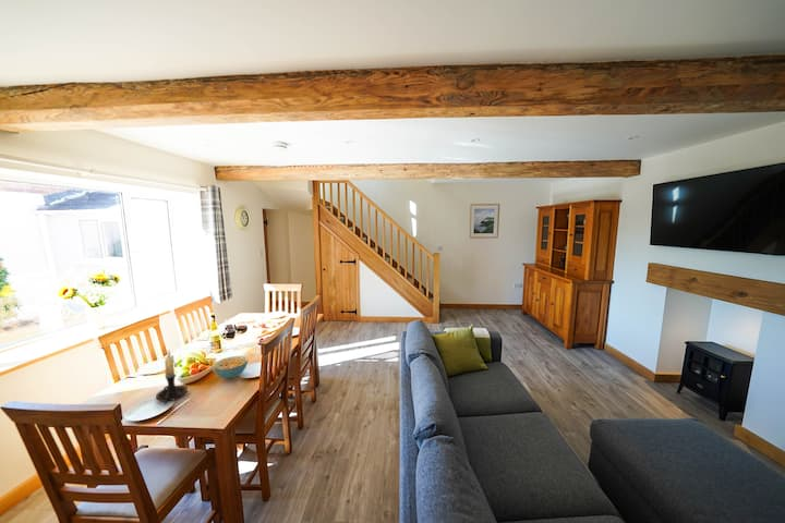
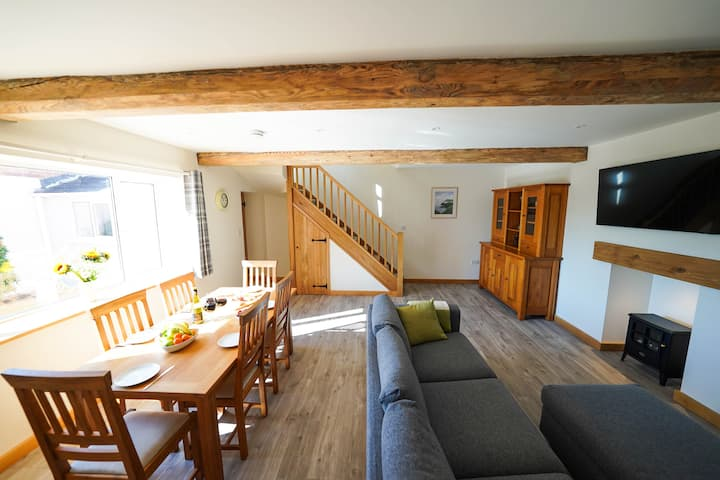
- cereal bowl [213,355,249,380]
- candle holder [155,349,189,405]
